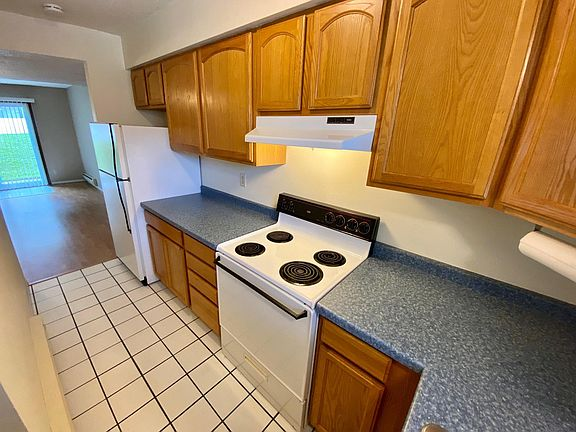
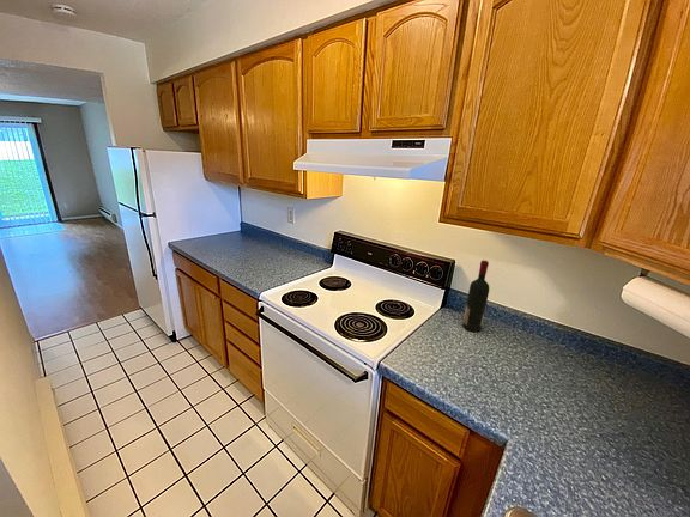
+ alcohol [461,260,490,333]
